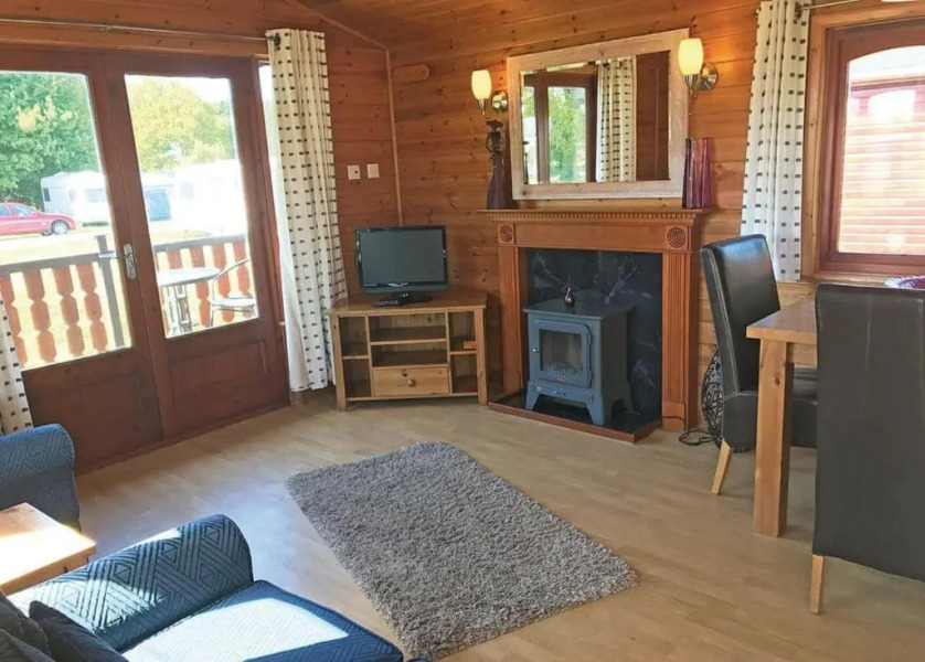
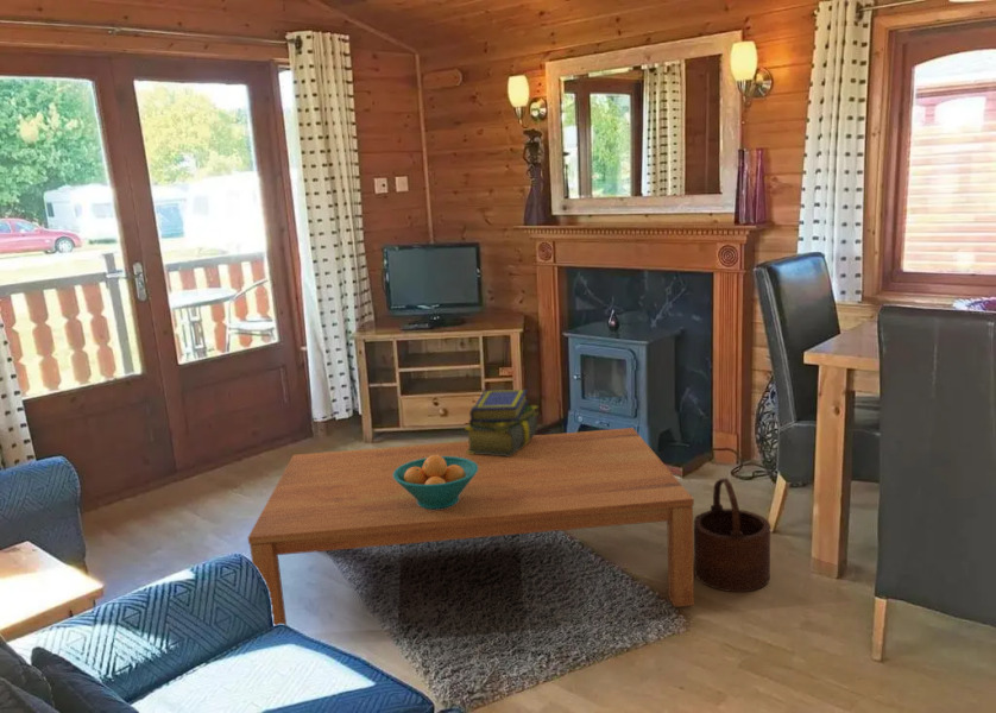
+ wooden bucket [693,477,771,593]
+ coffee table [247,427,695,626]
+ stack of books [464,389,540,456]
+ fruit bowl [393,455,478,510]
